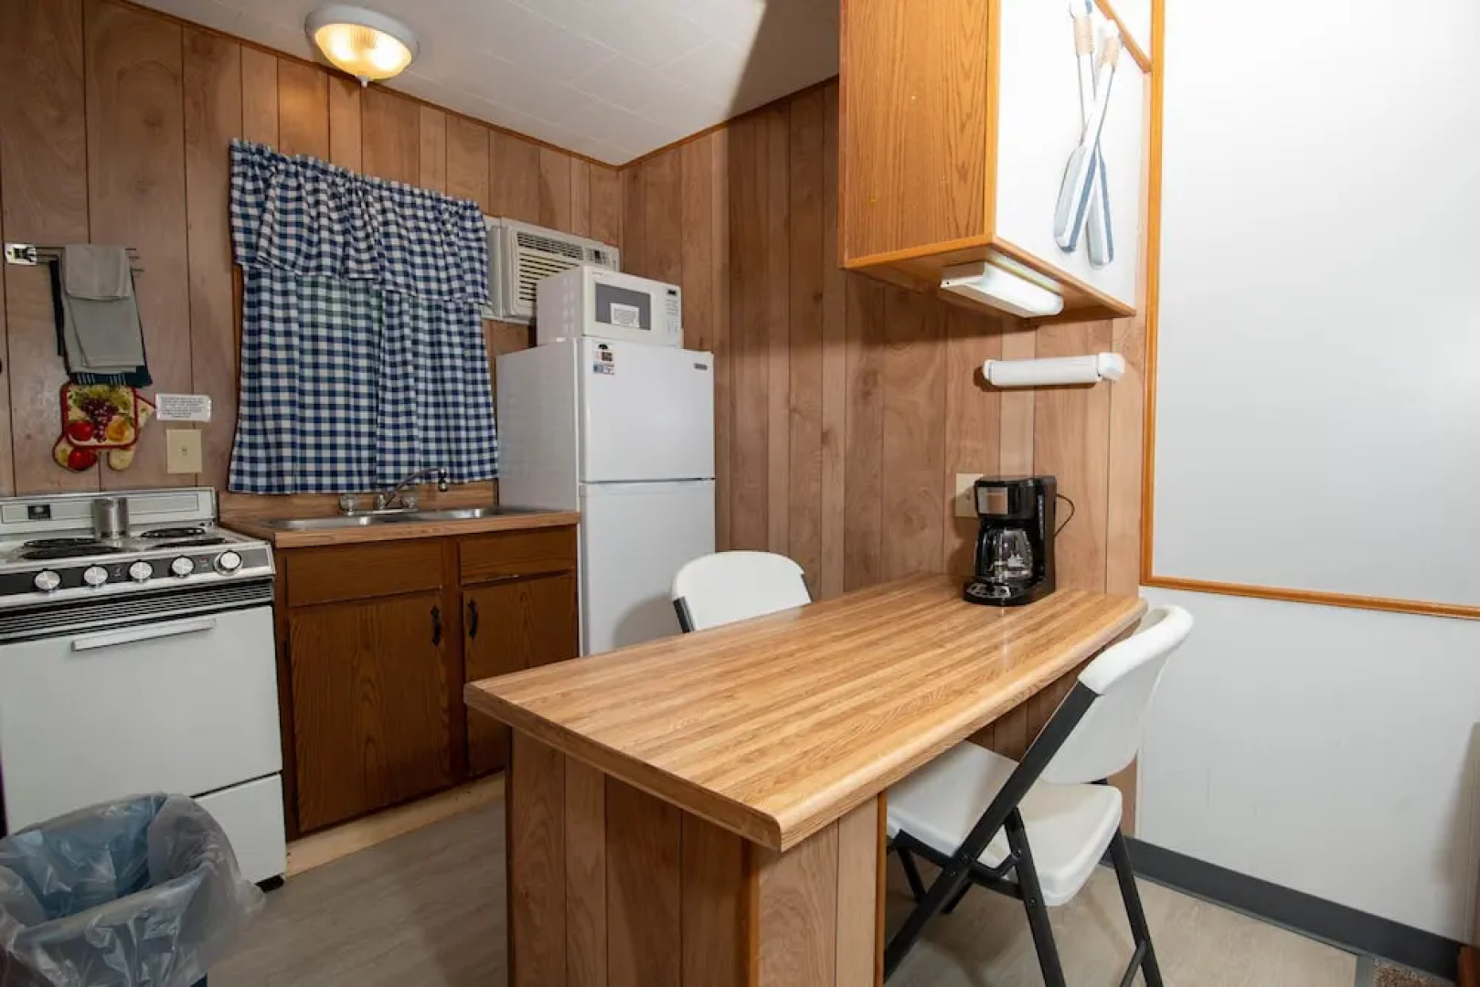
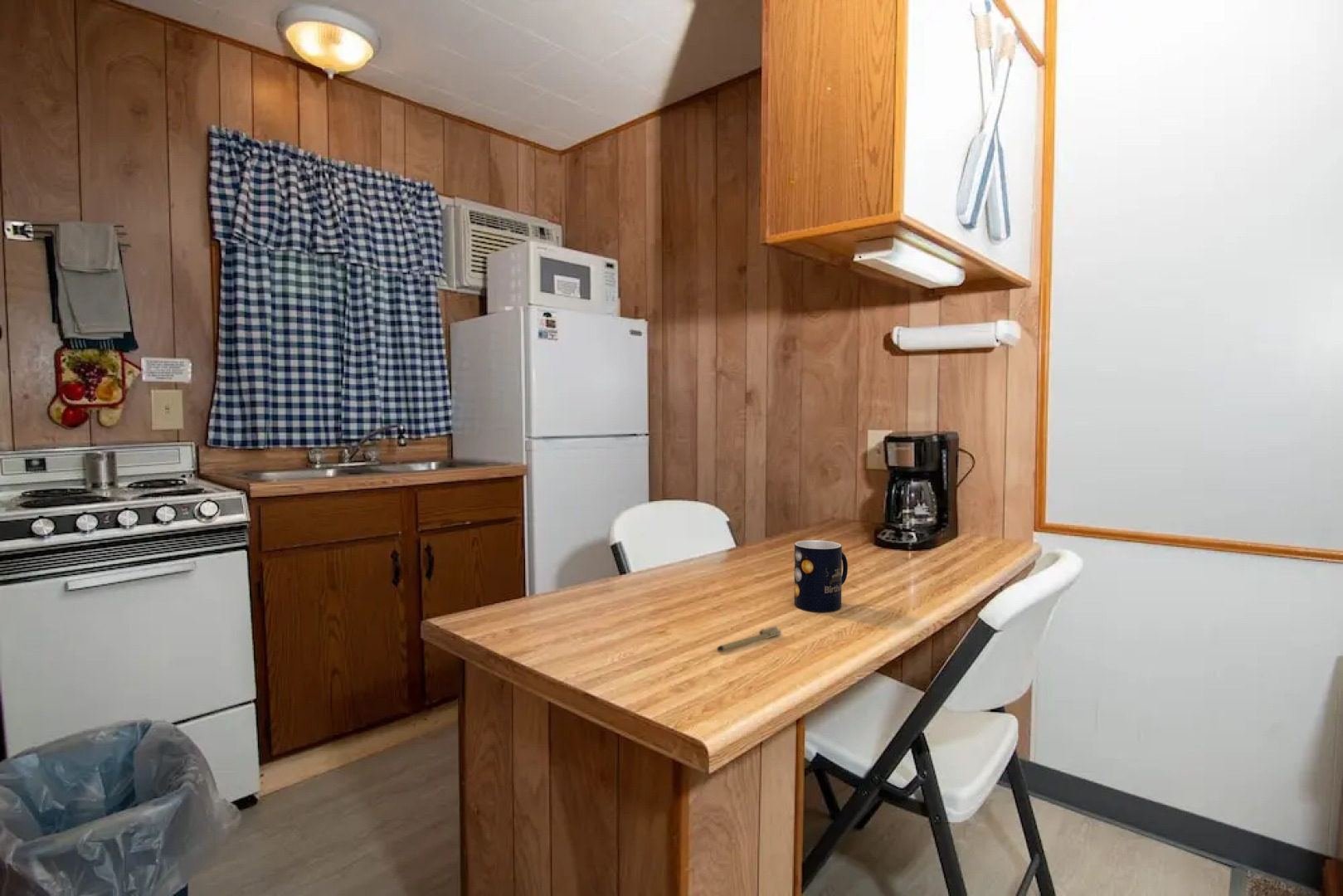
+ mug [794,539,849,612]
+ pen [717,626,782,652]
